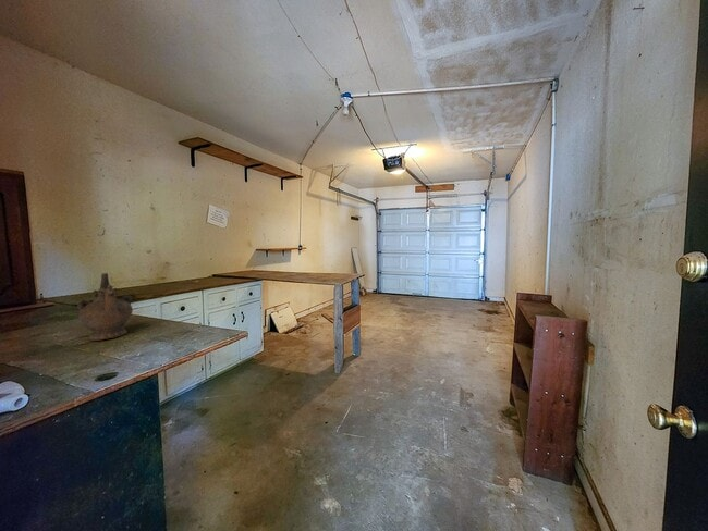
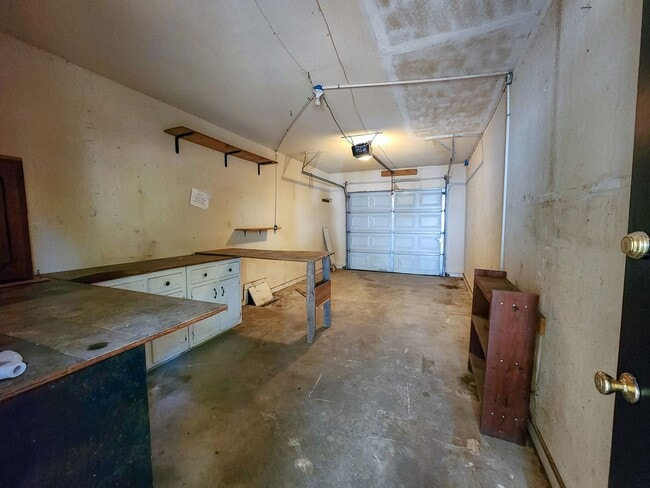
- ceremonial vessel [75,272,134,342]
